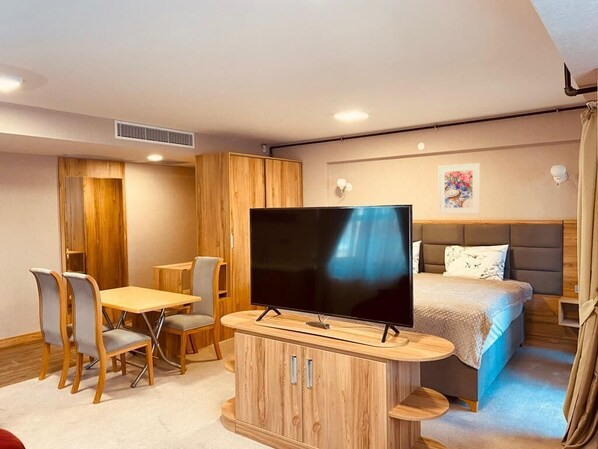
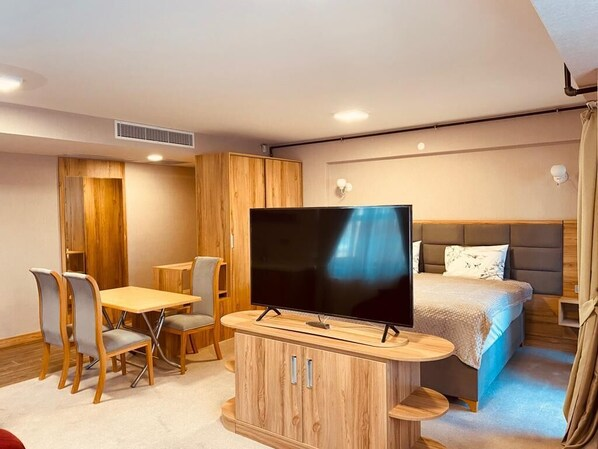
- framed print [437,162,481,215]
